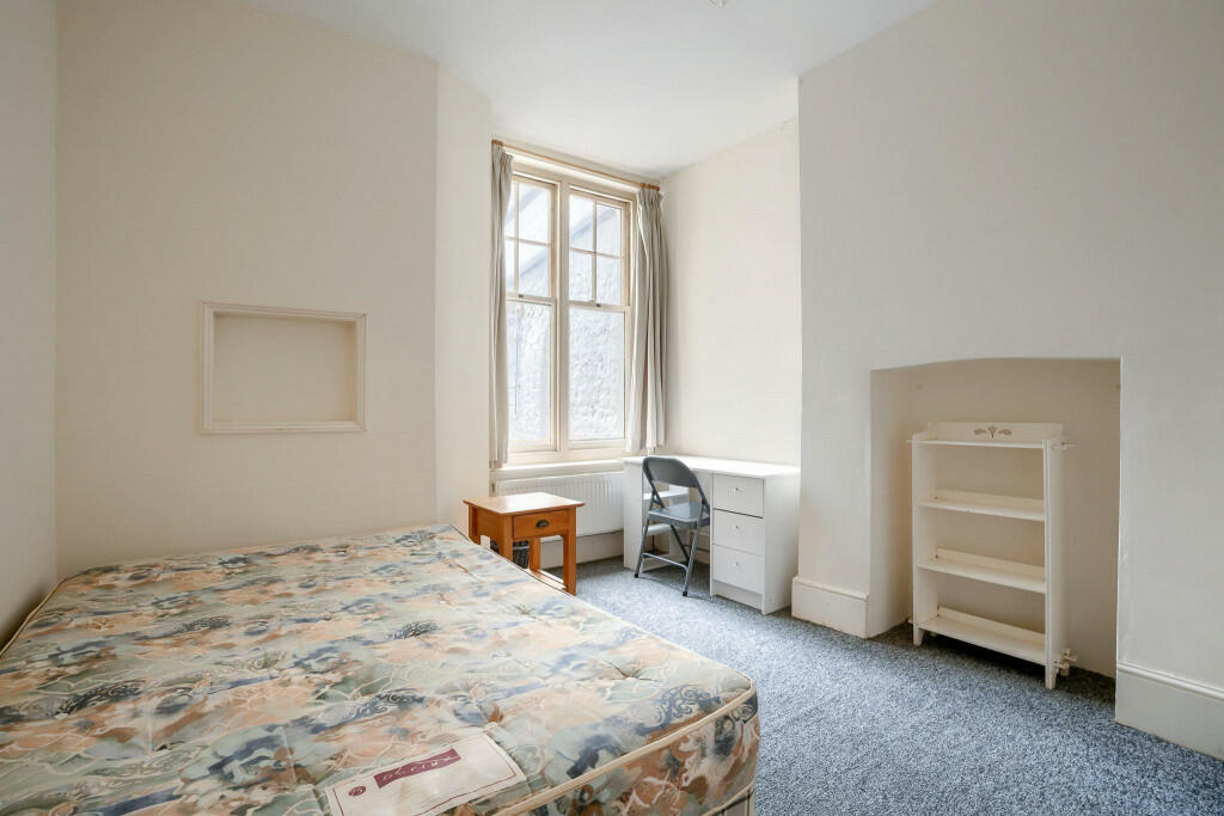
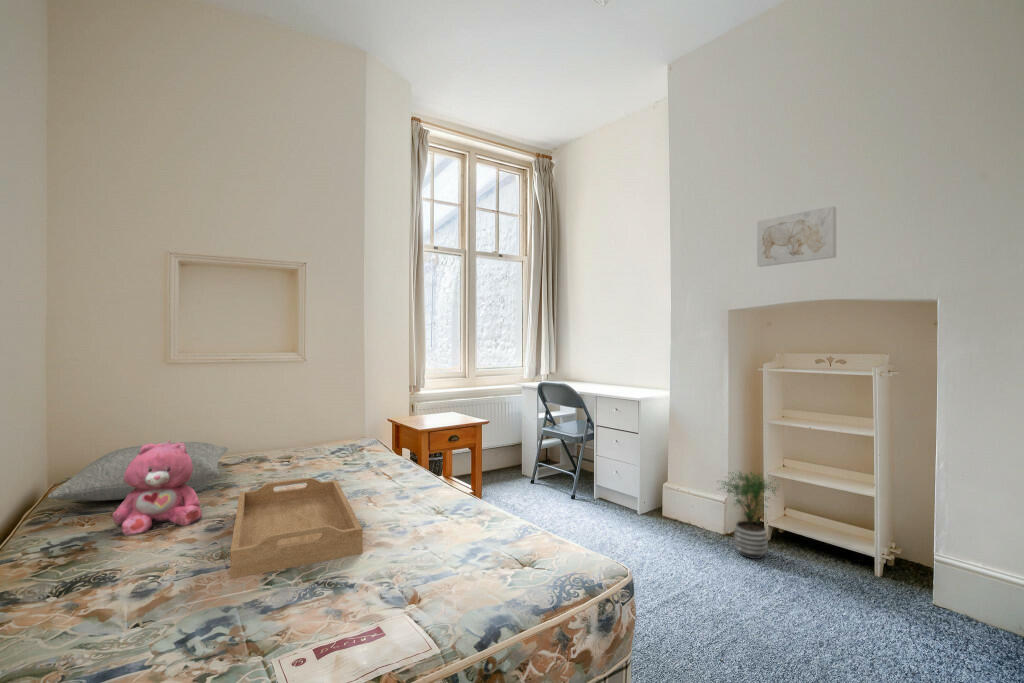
+ teddy bear [112,439,203,537]
+ pillow [47,441,229,502]
+ wall art [756,205,837,268]
+ potted plant [715,469,781,560]
+ serving tray [229,477,363,580]
